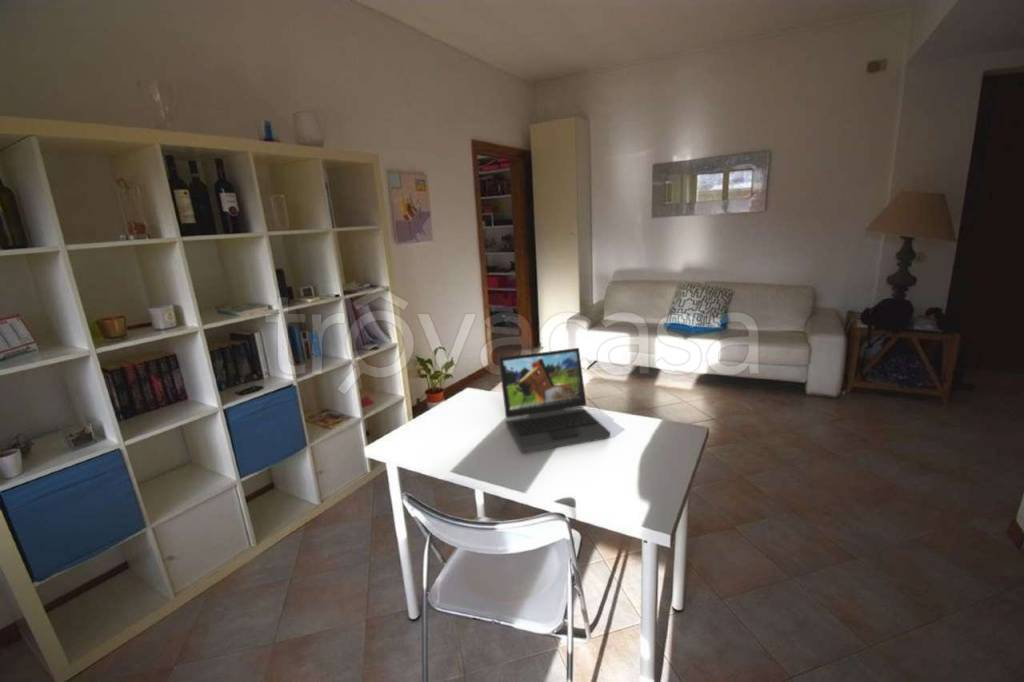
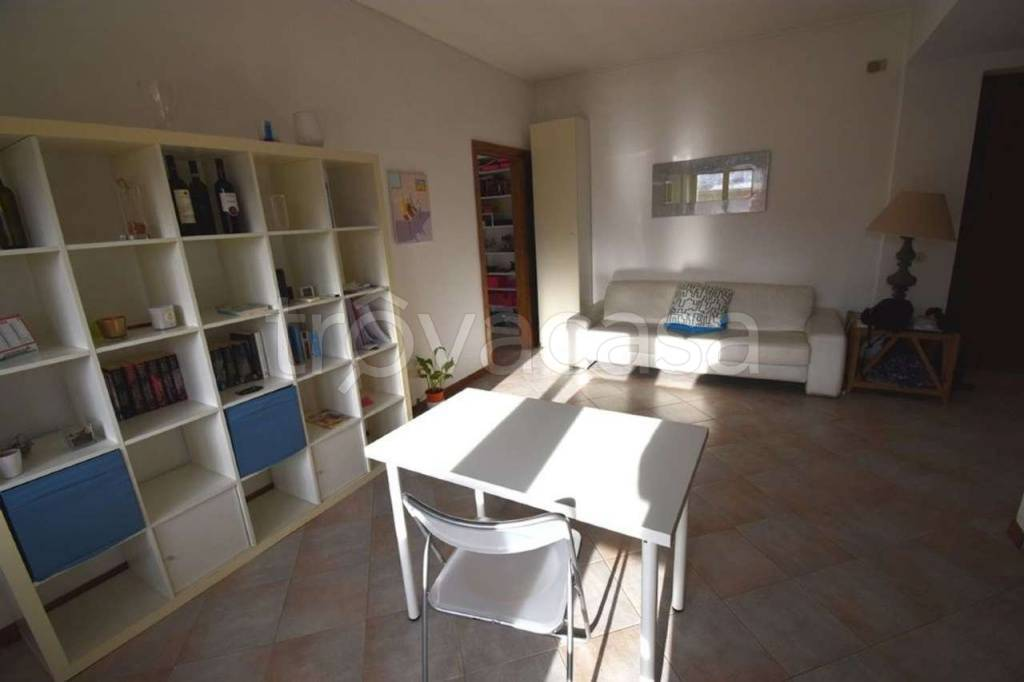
- laptop [497,347,611,454]
